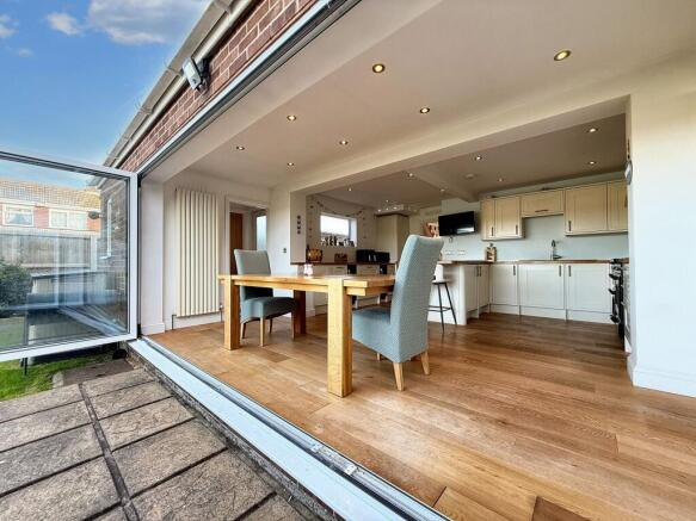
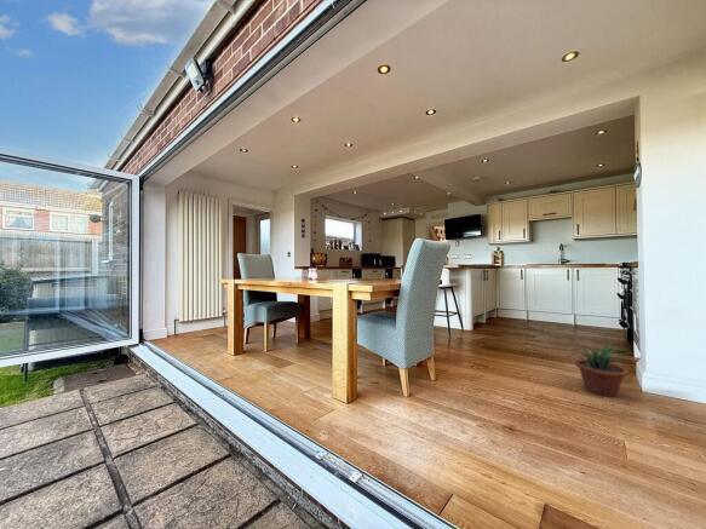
+ potted plant [567,340,633,398]
